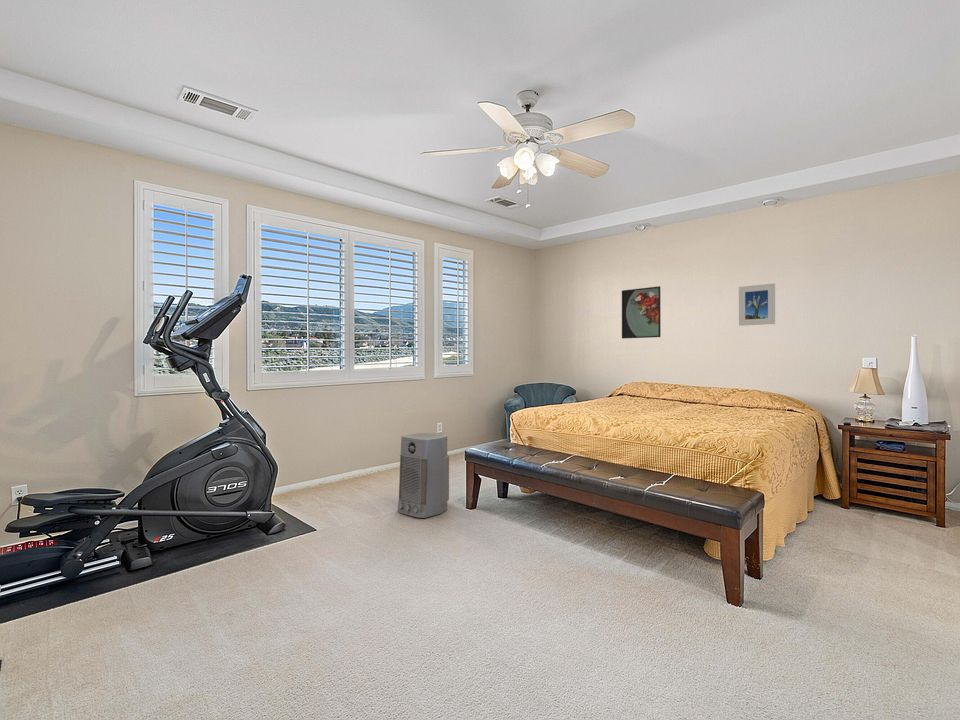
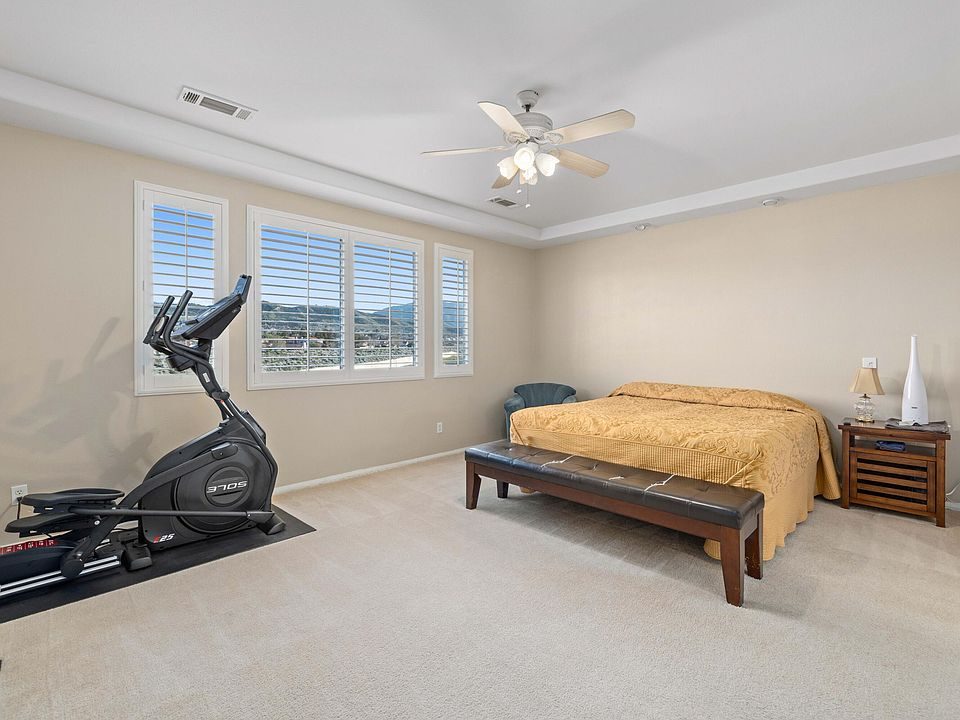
- air purifier [397,432,450,519]
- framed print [621,285,662,339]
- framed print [738,283,776,327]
